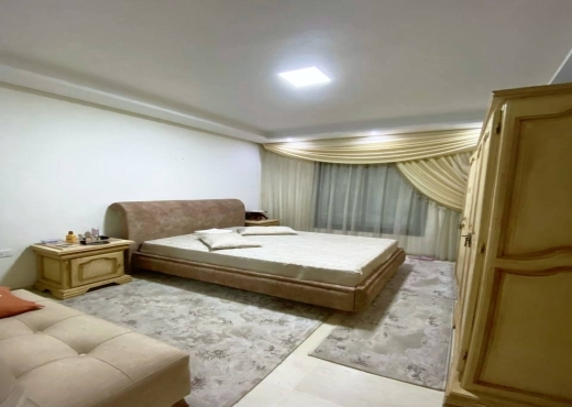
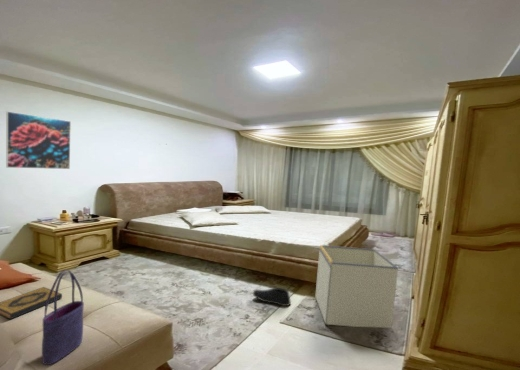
+ shoe [252,287,292,307]
+ hardback book [0,286,63,320]
+ tote bag [41,269,85,366]
+ storage bin [314,244,399,329]
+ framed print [5,110,72,170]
